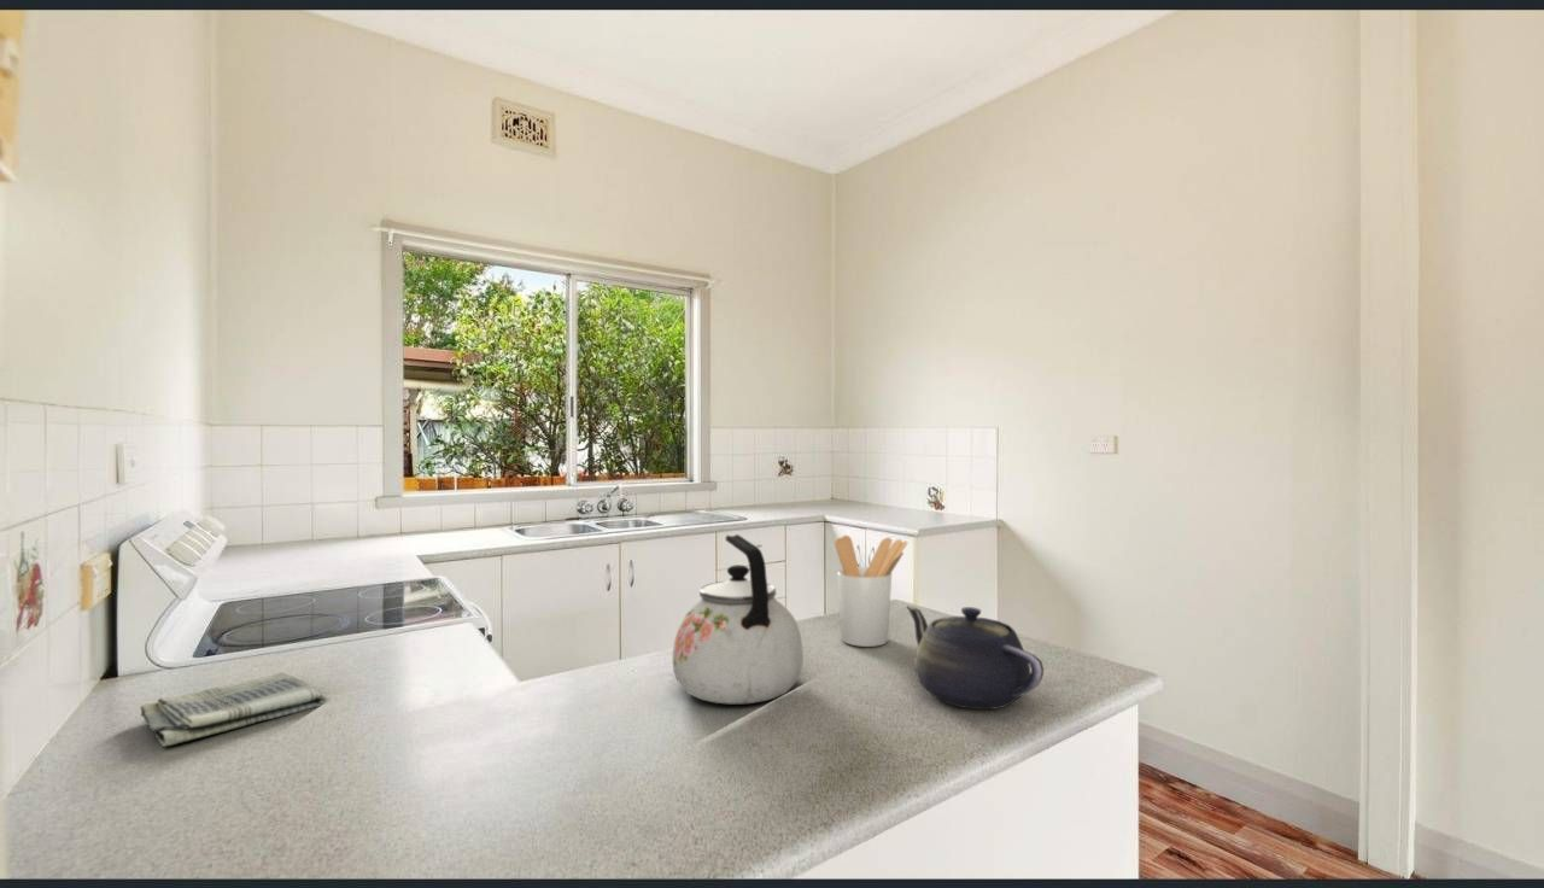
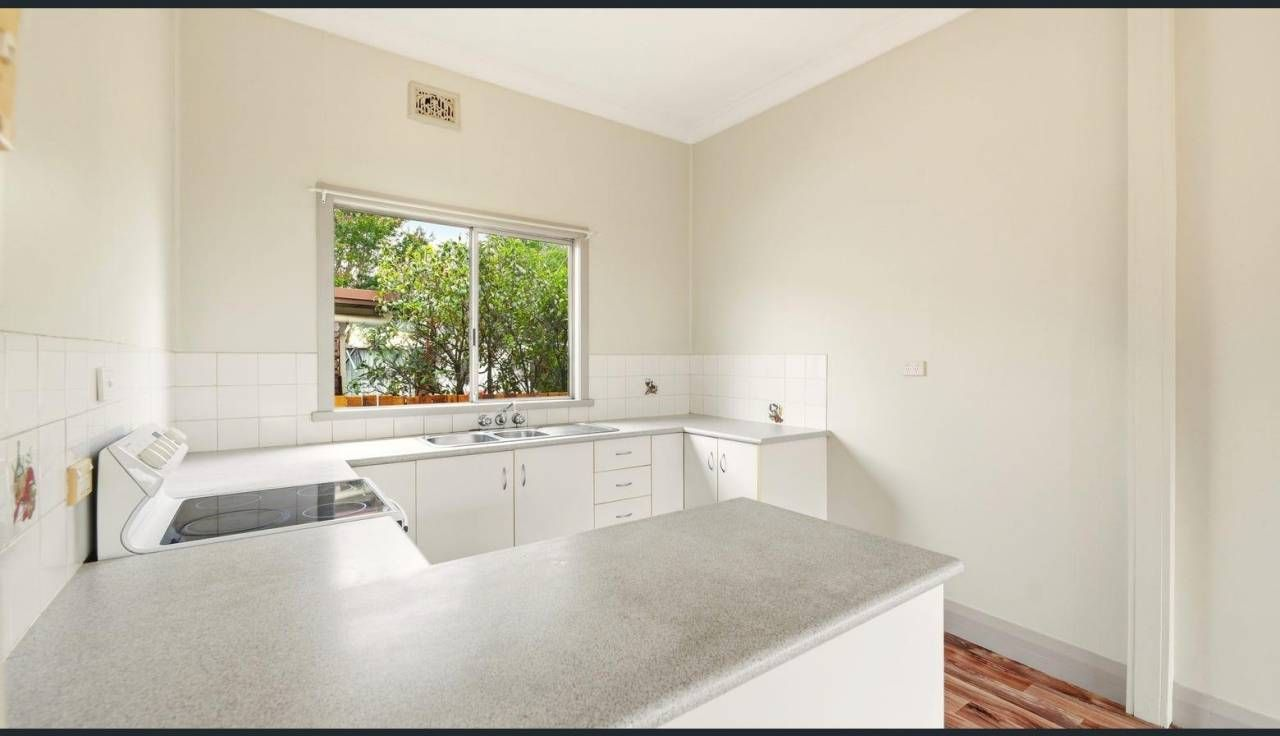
- utensil holder [834,534,908,648]
- dish towel [139,671,328,748]
- kettle [672,533,805,705]
- teapot [906,606,1045,711]
